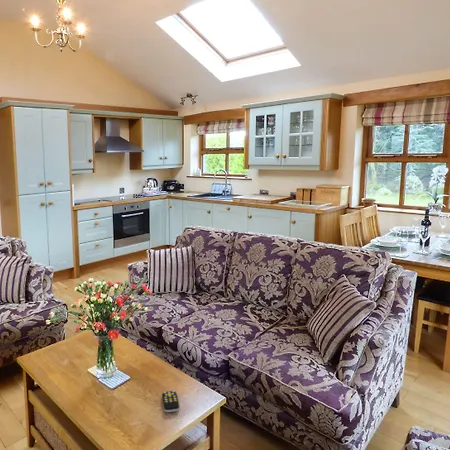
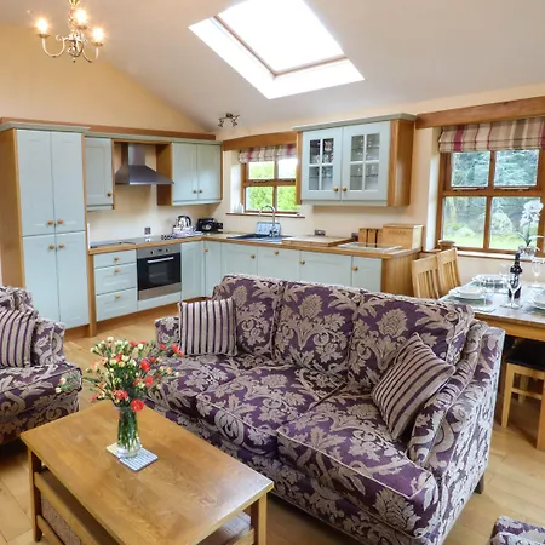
- remote control [161,390,180,413]
